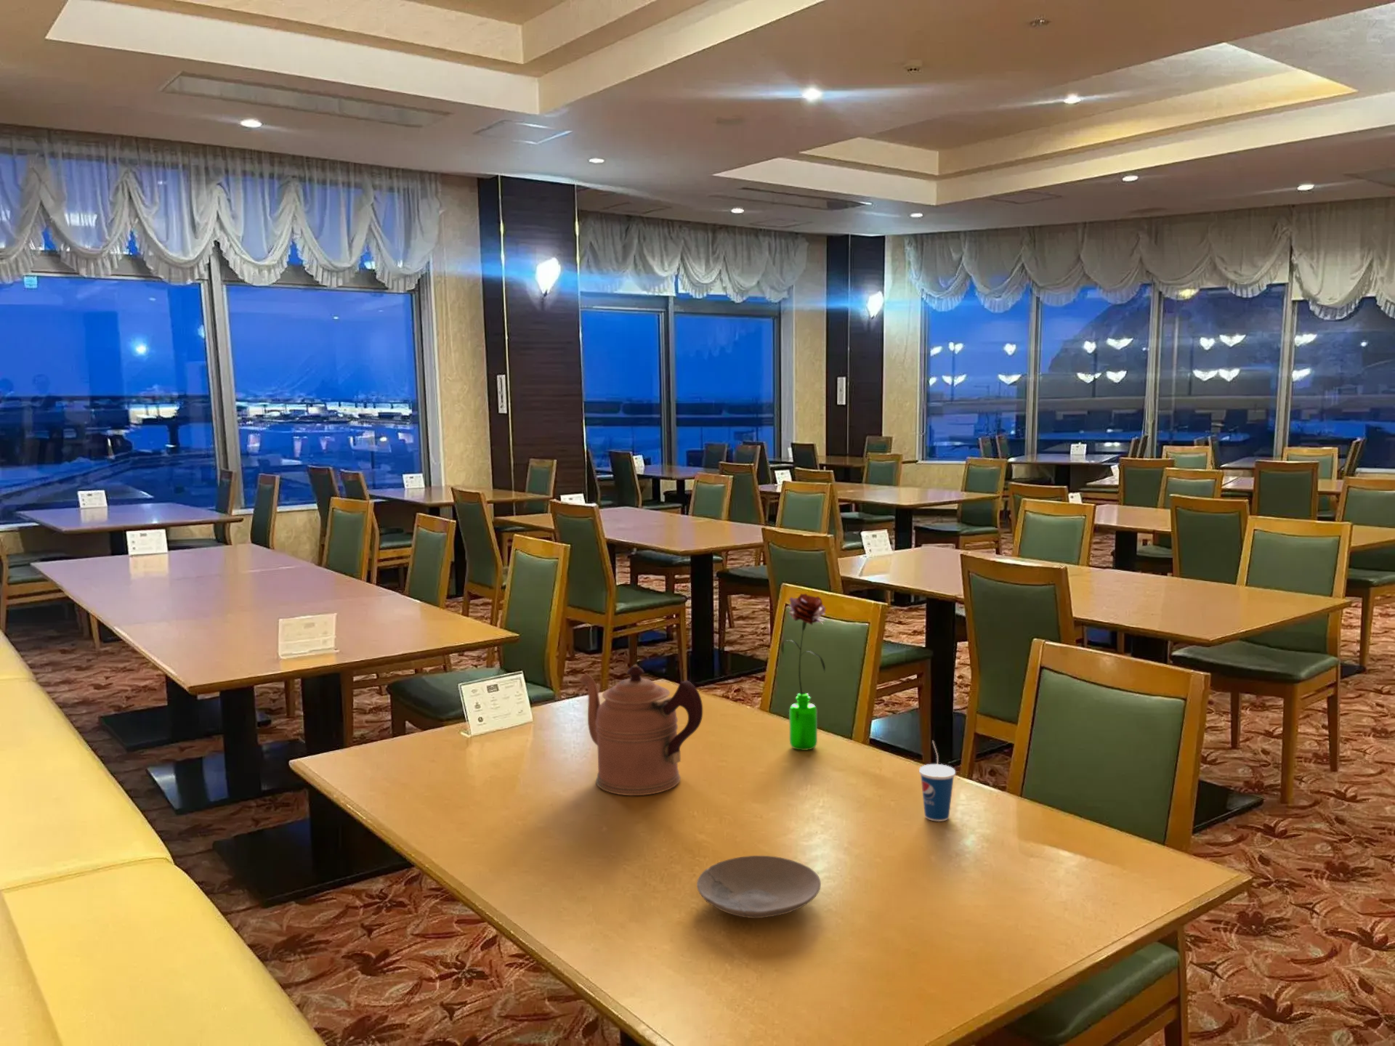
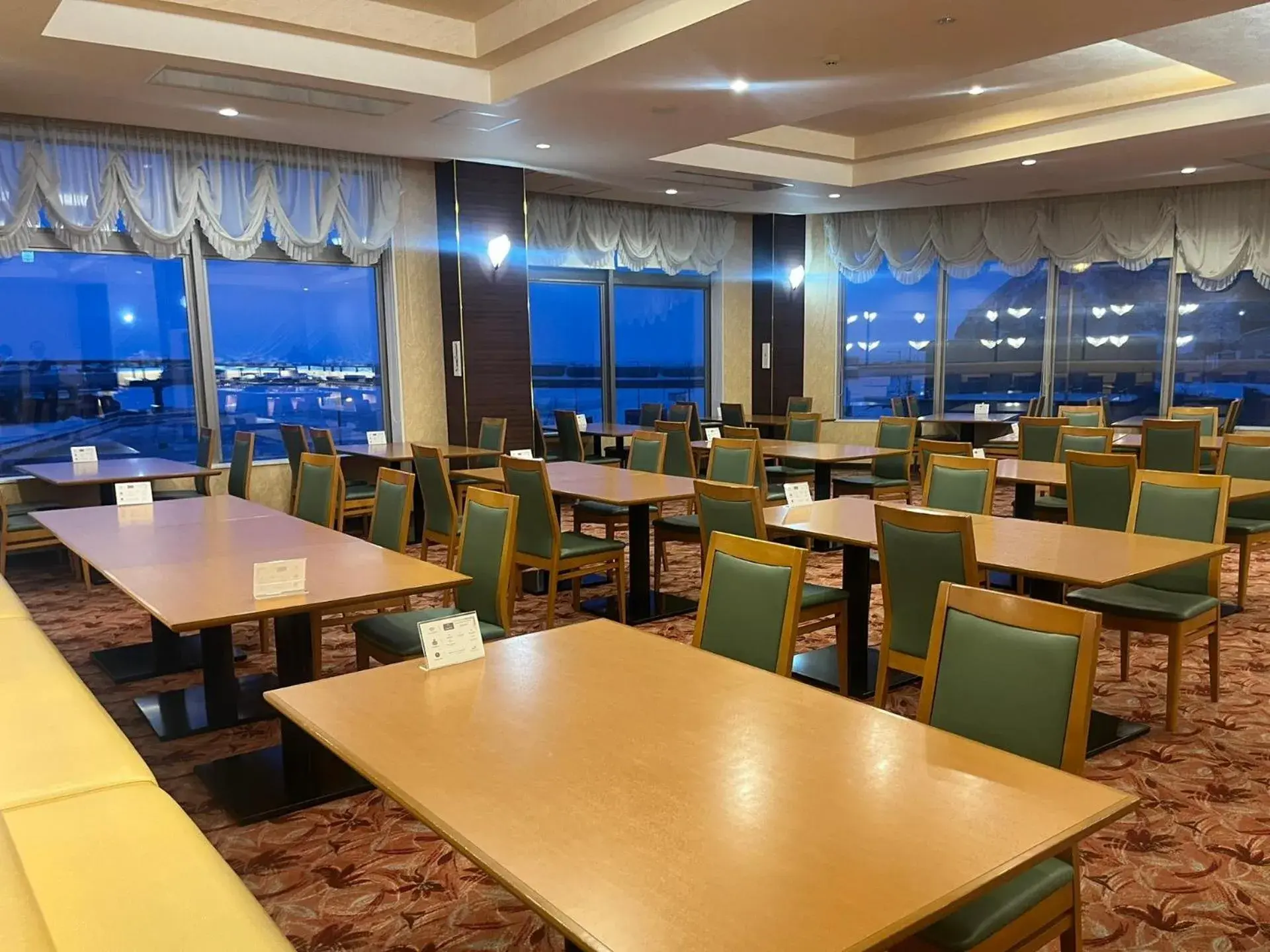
- flower [780,592,827,752]
- coffeepot [579,664,703,797]
- plate [696,855,822,919]
- cup [918,741,956,822]
